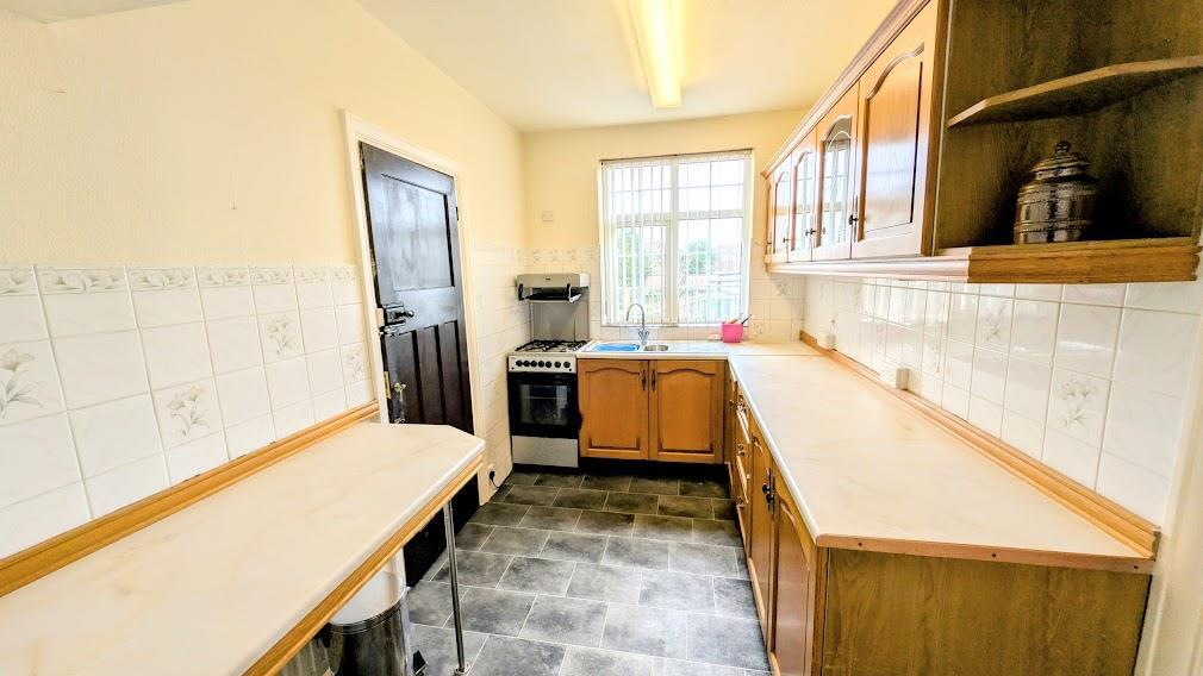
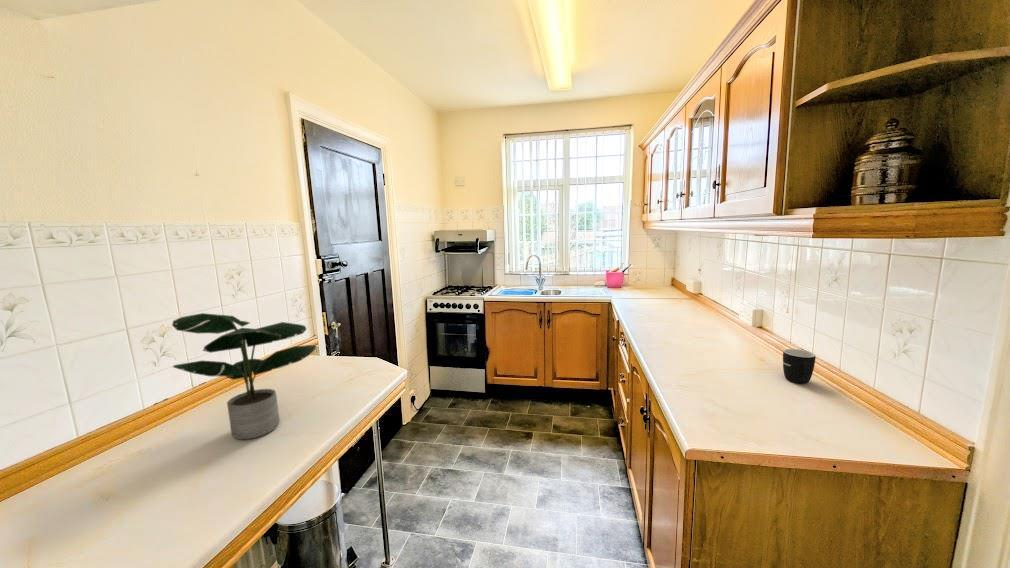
+ mug [782,348,817,385]
+ potted plant [171,312,318,440]
